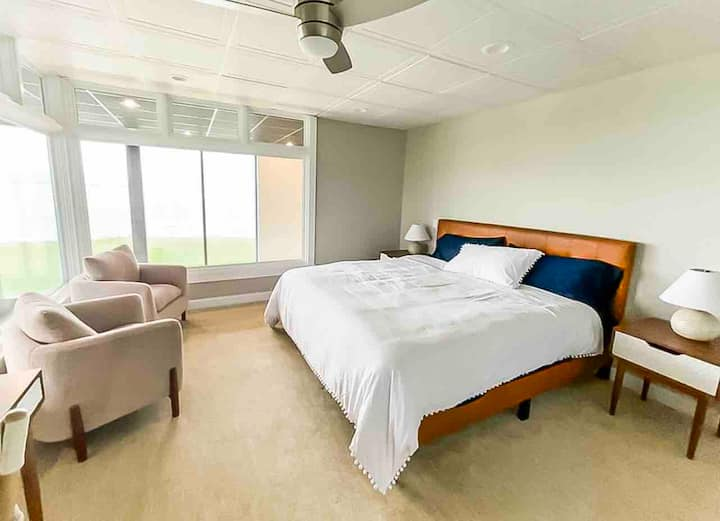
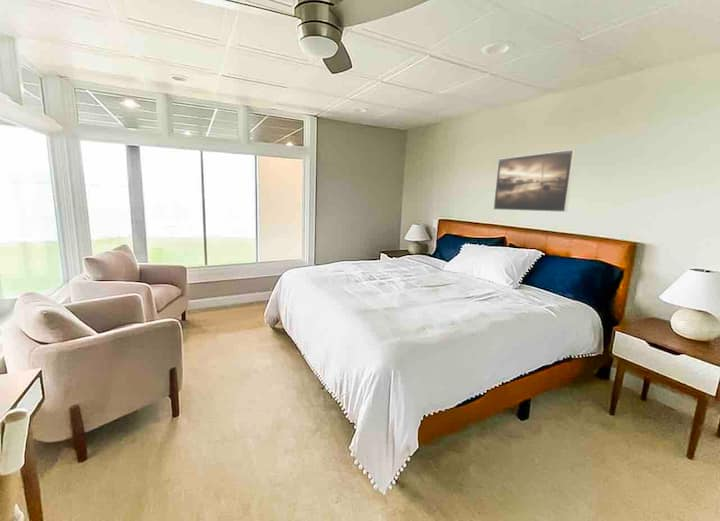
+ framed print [492,148,576,213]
